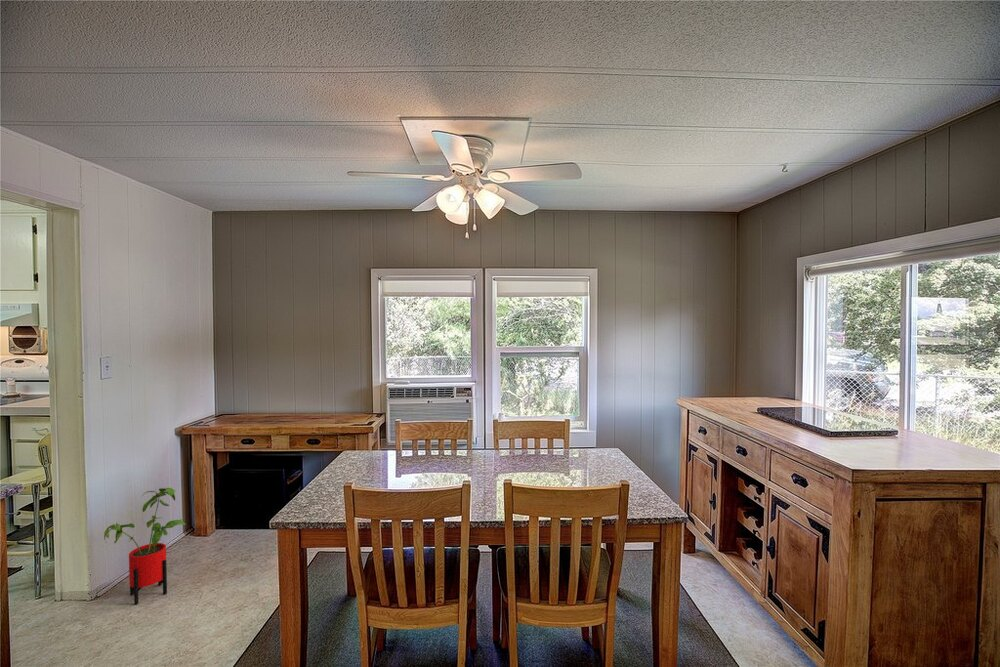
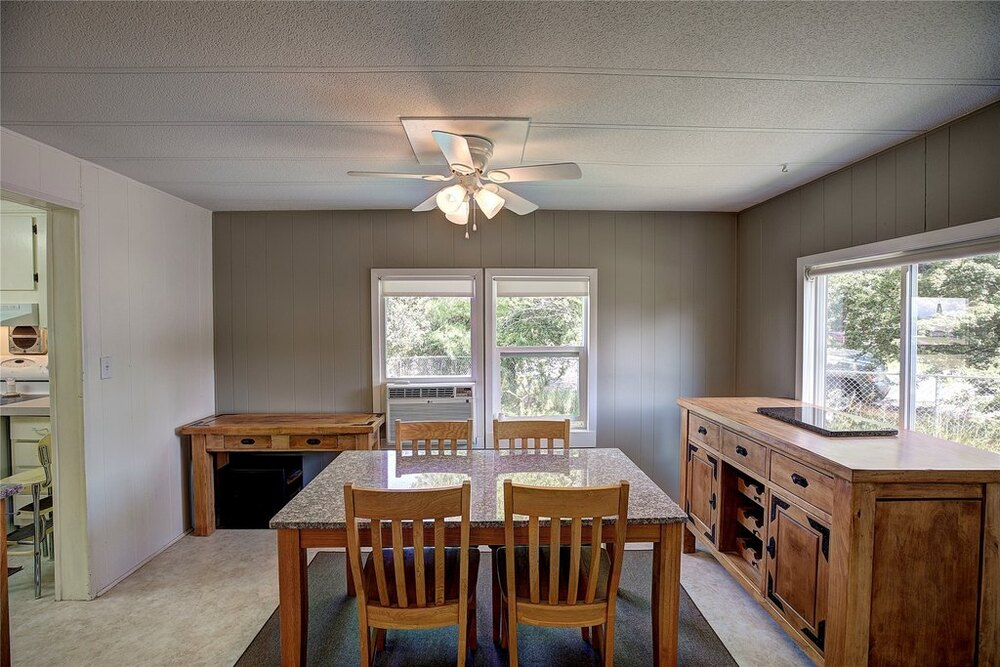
- house plant [103,487,187,606]
